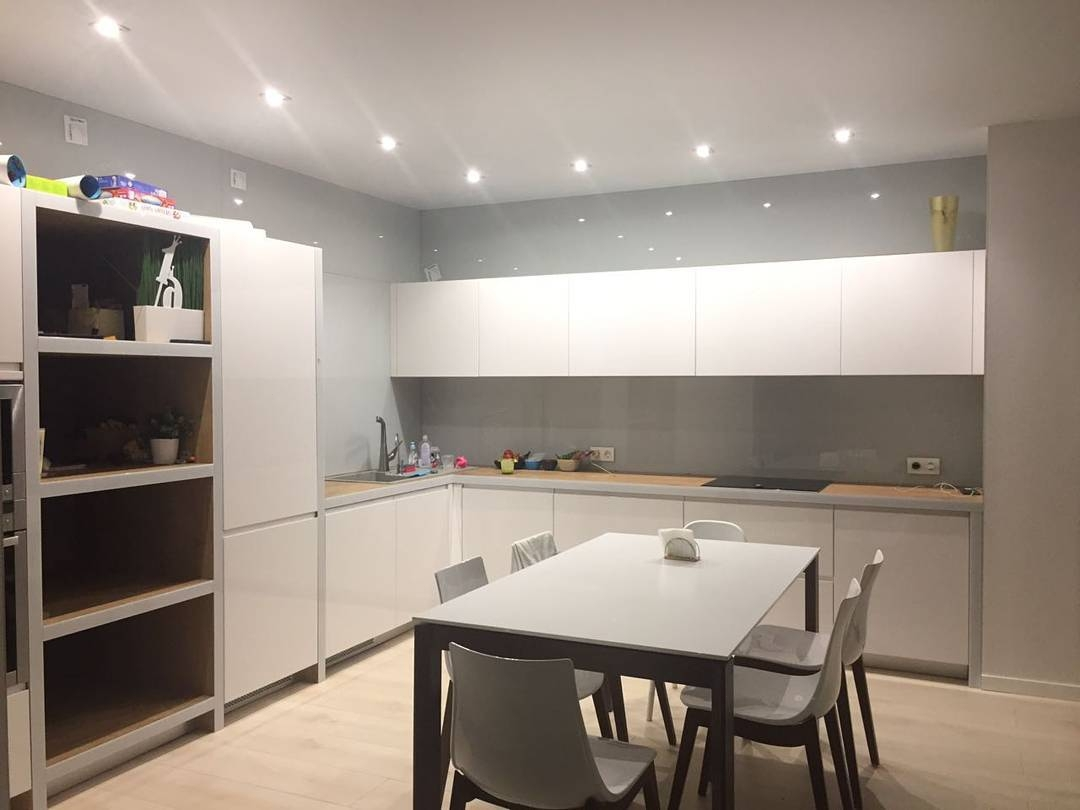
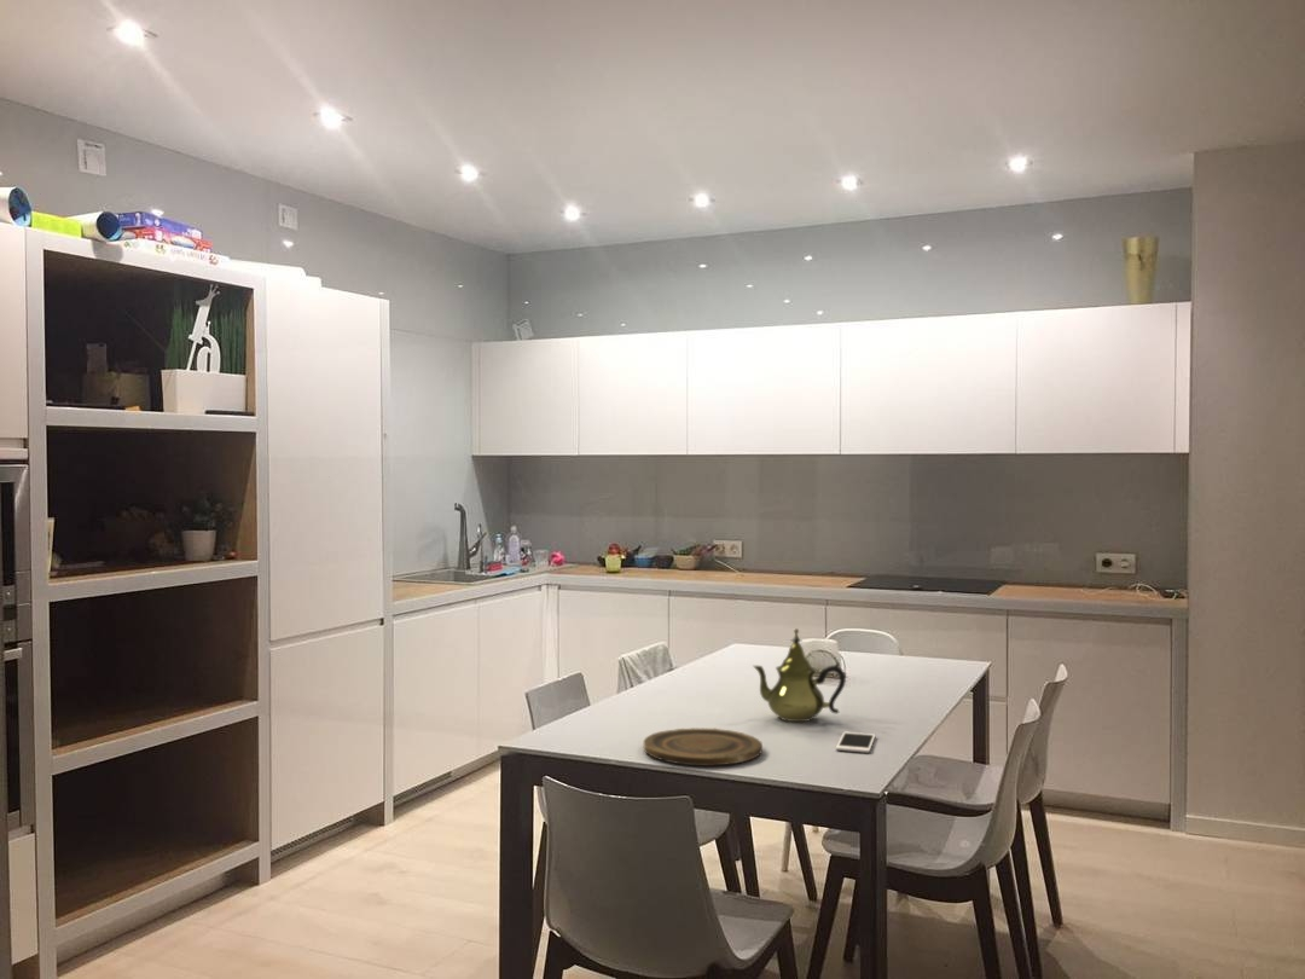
+ teapot [752,627,847,723]
+ cell phone [835,731,876,754]
+ plate [642,726,764,767]
